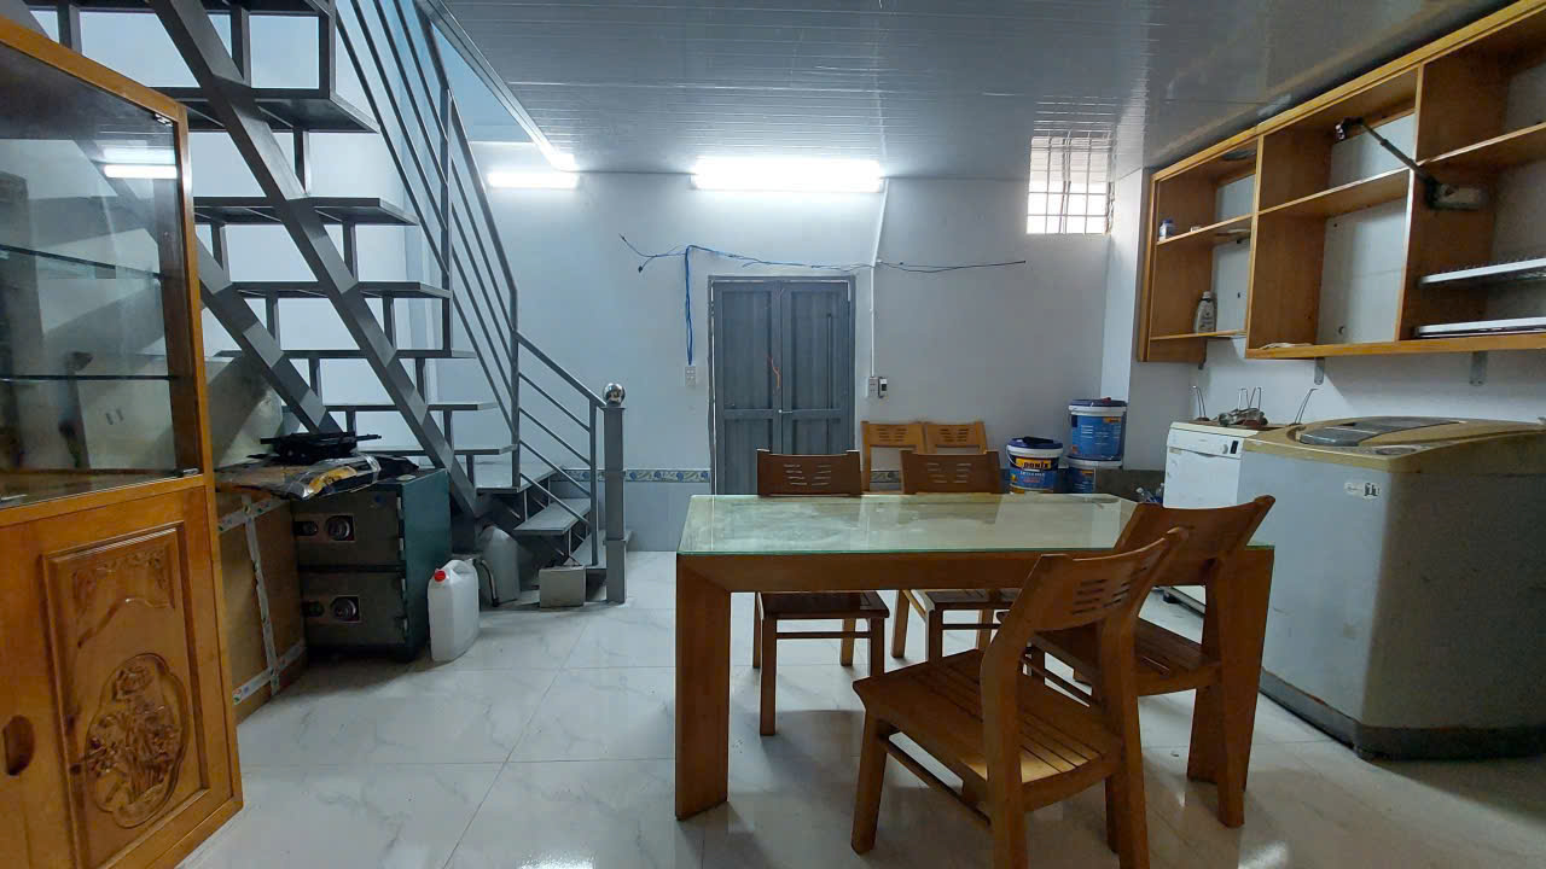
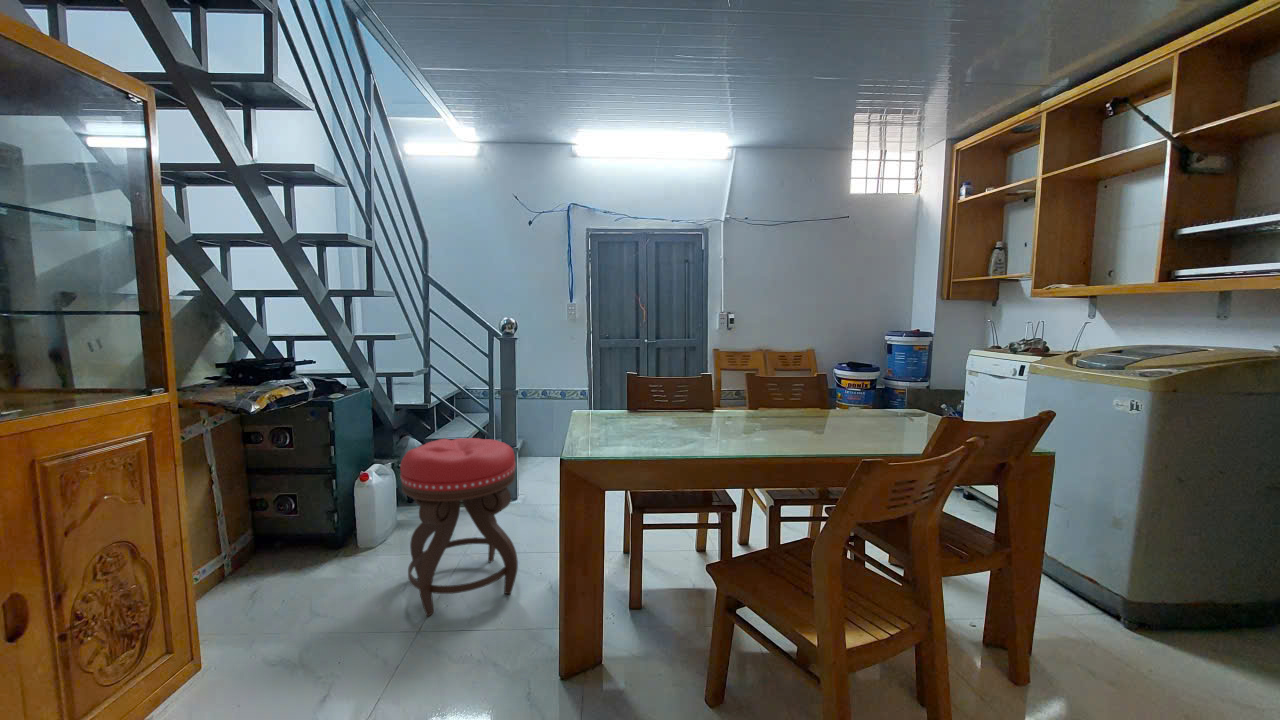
+ stool [399,437,519,617]
